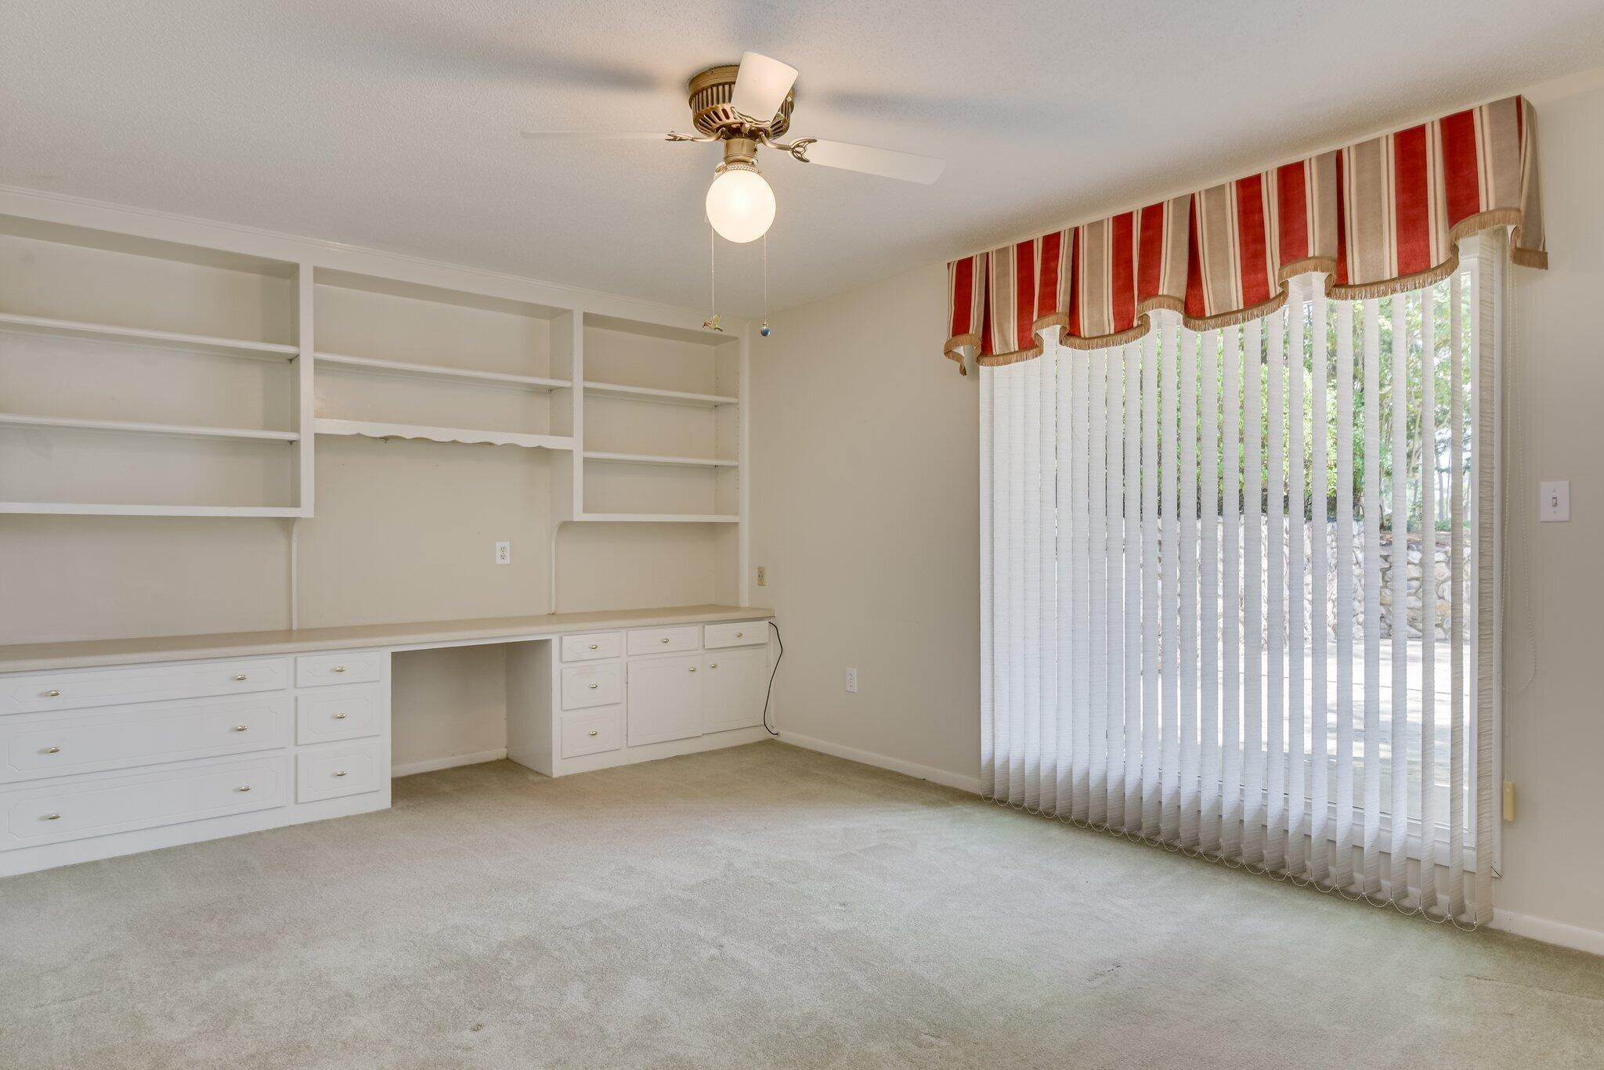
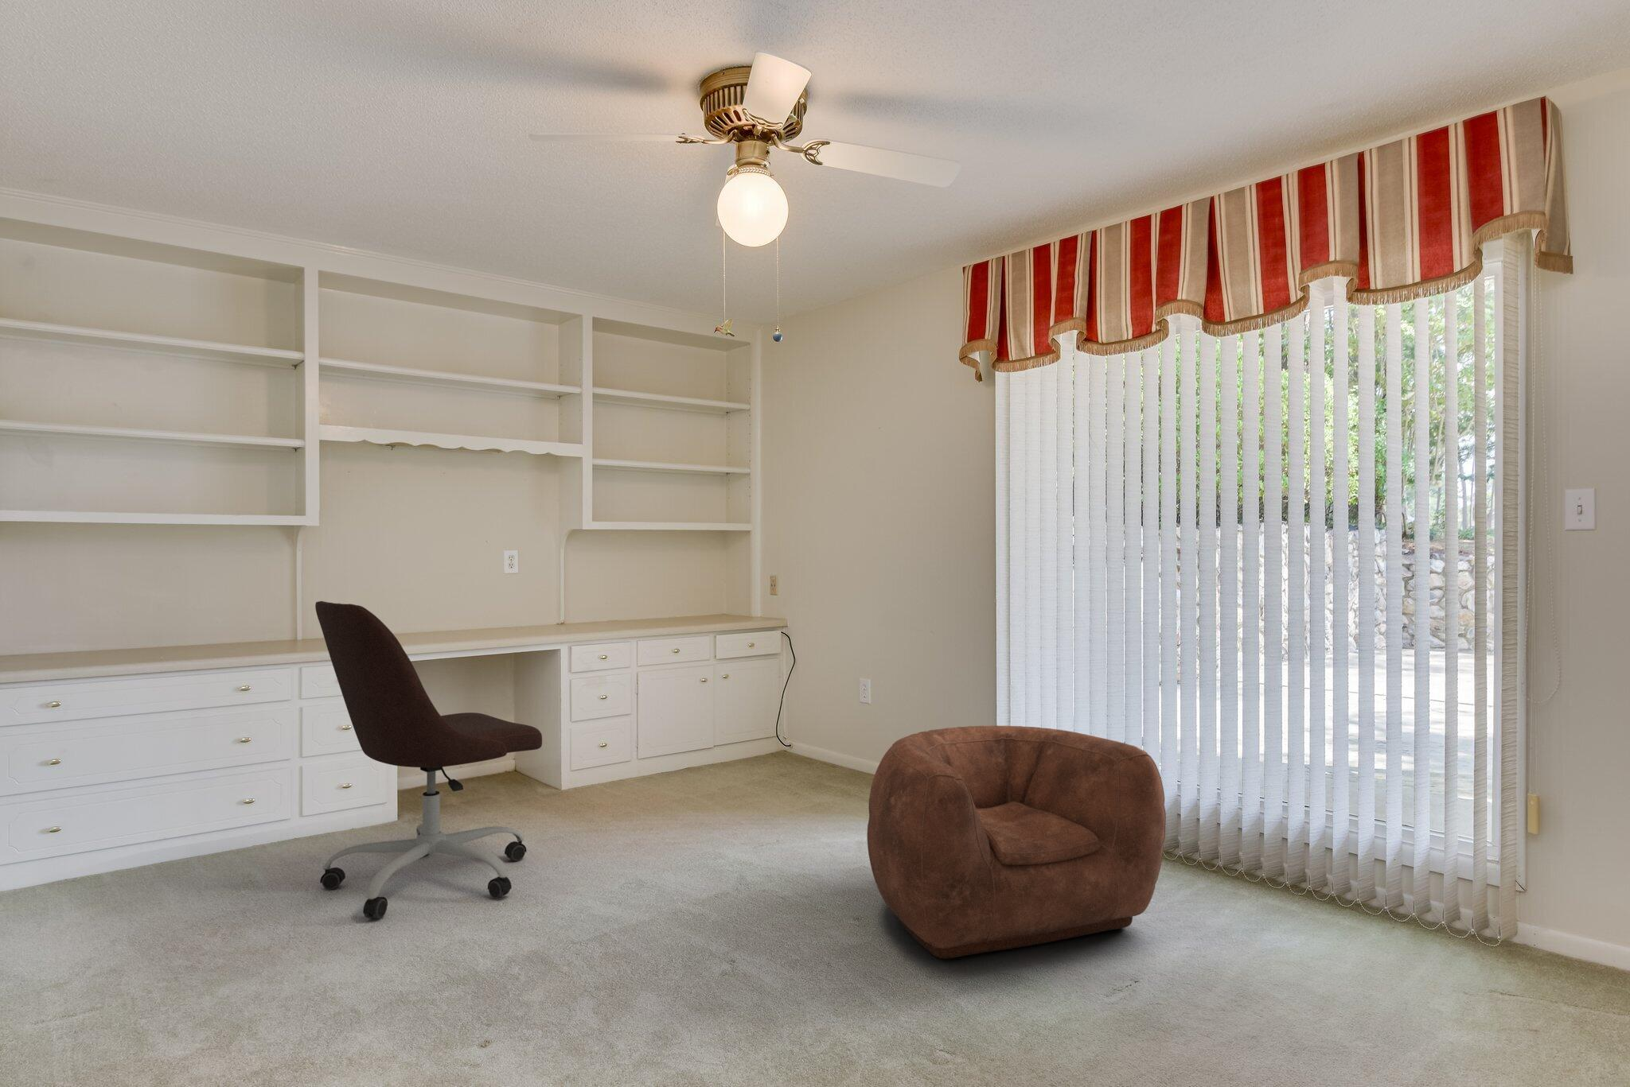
+ armchair [867,725,1166,960]
+ office chair [314,601,543,920]
